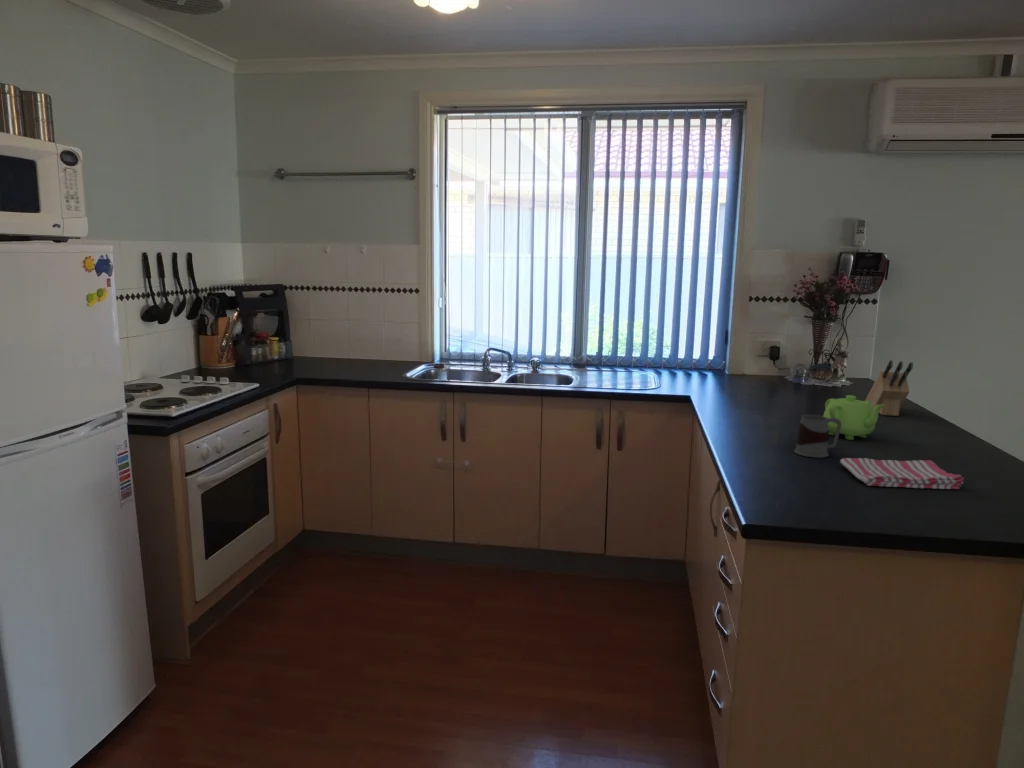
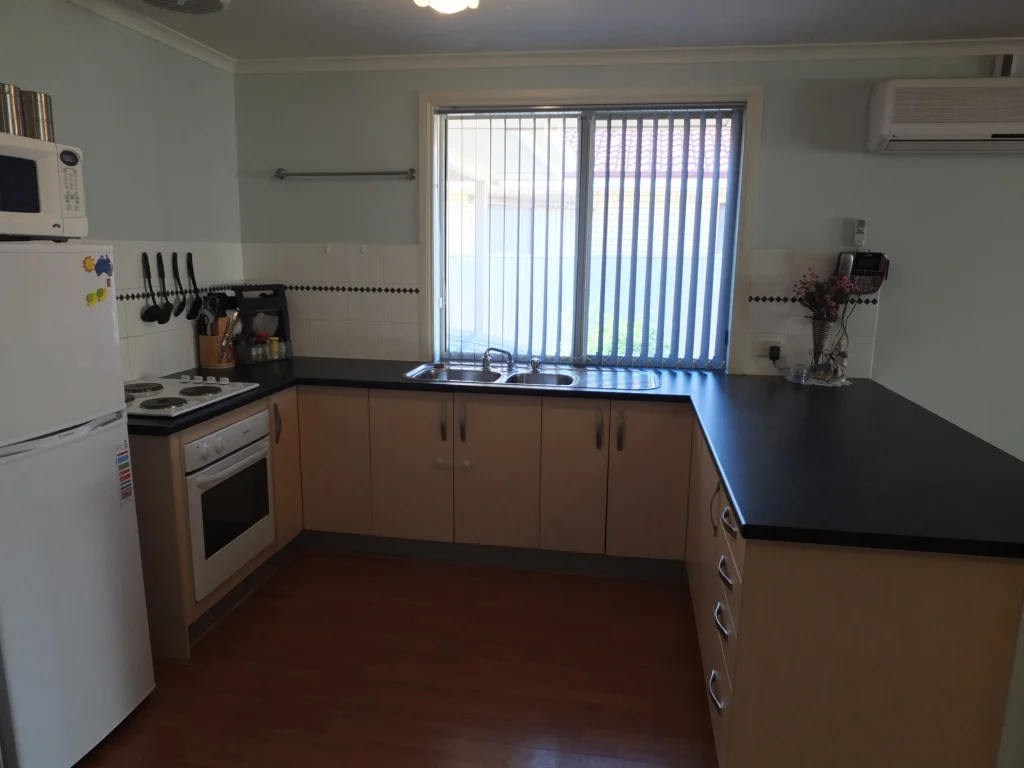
- knife block [864,359,914,417]
- dish towel [839,457,965,490]
- teapot [822,394,885,441]
- mug [793,414,841,459]
